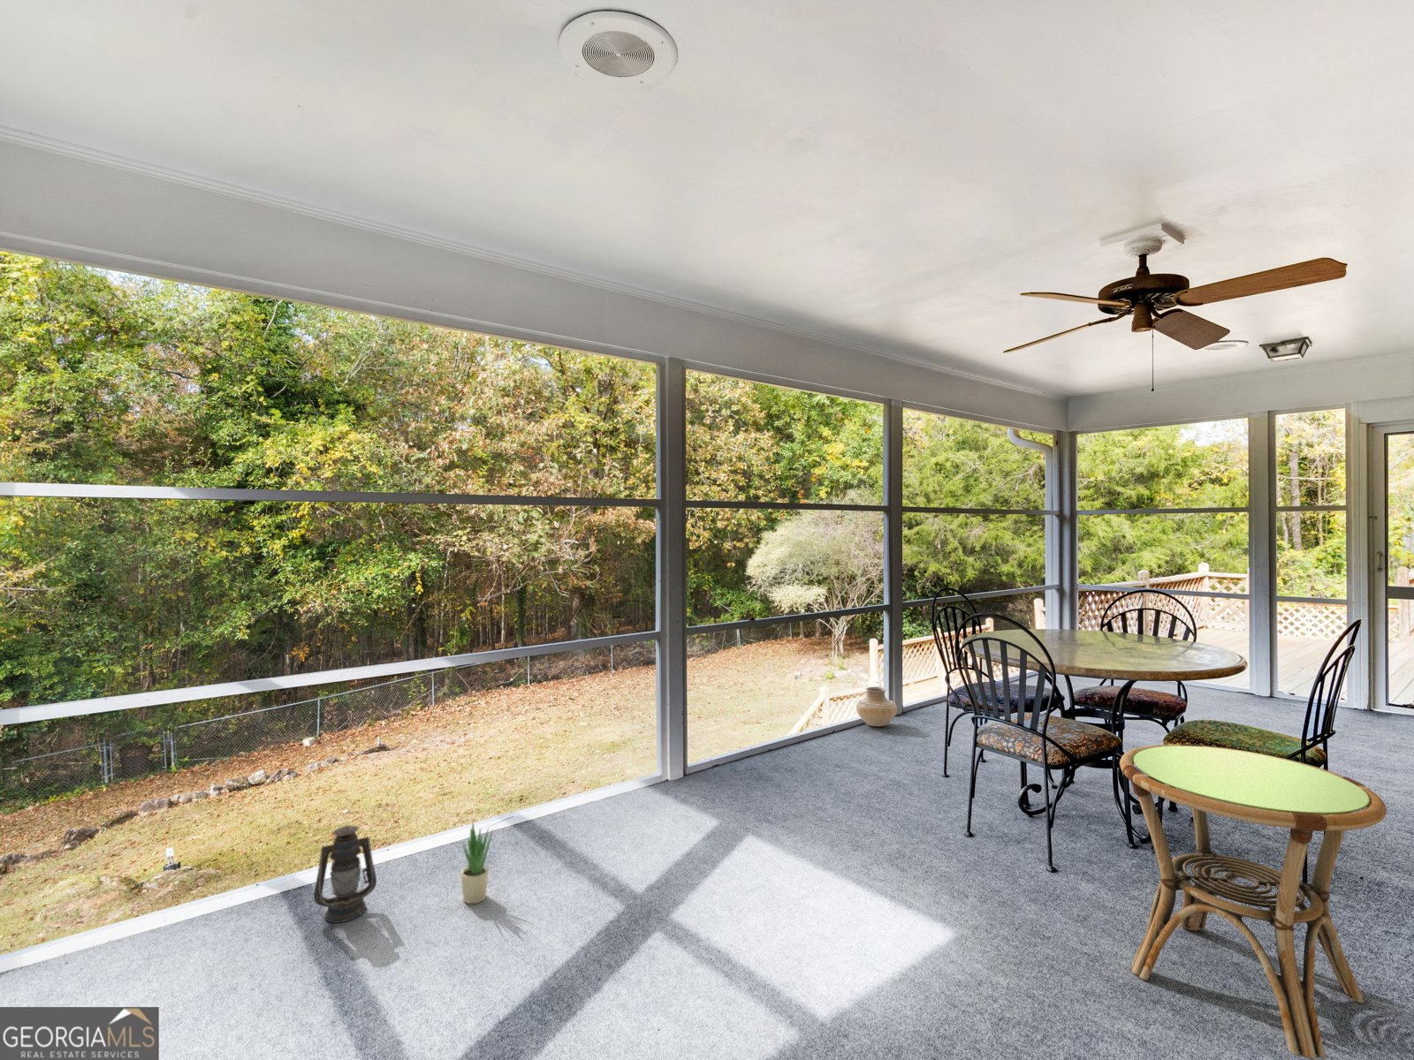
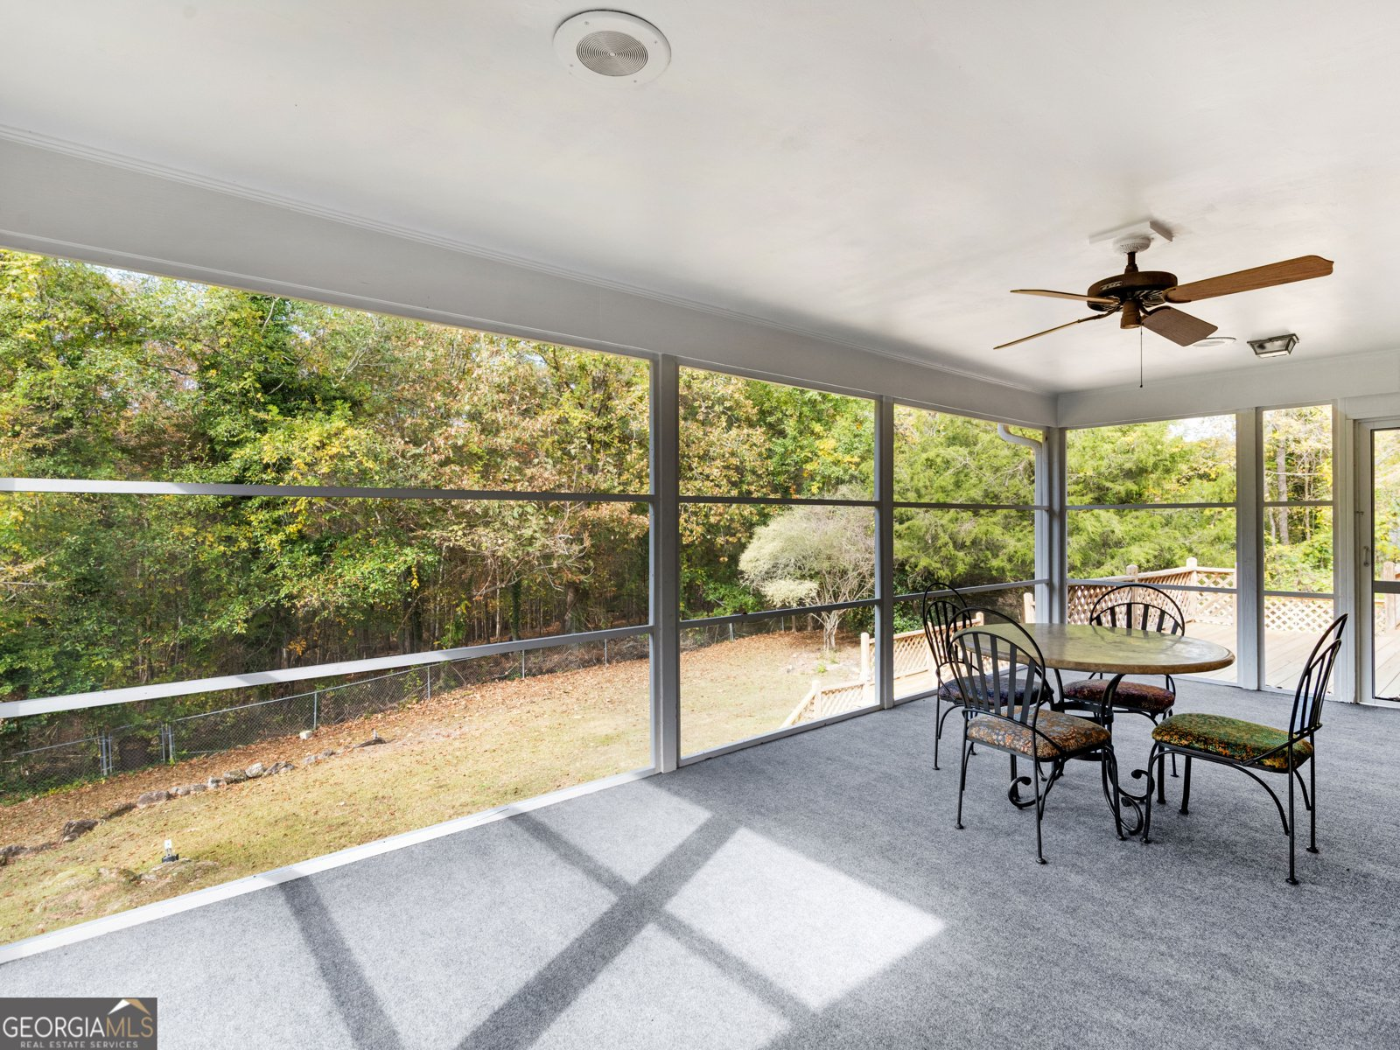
- side table [1119,743,1387,1060]
- vase [855,686,897,727]
- lantern [313,824,377,924]
- potted plant [460,823,494,904]
